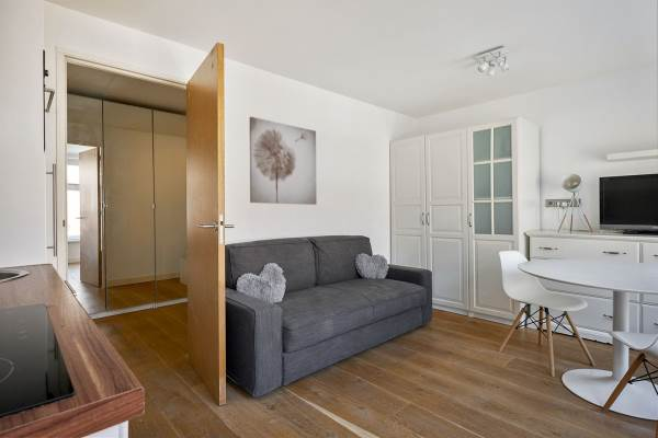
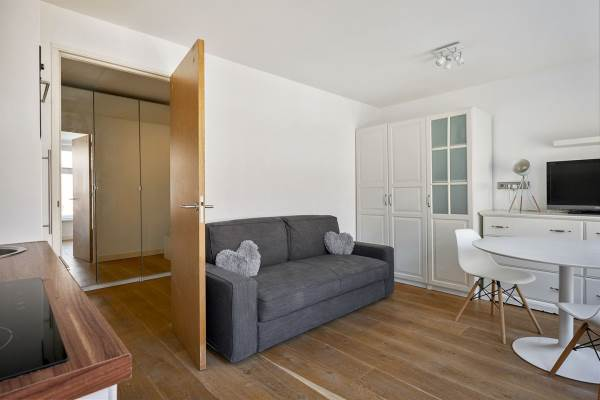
- wall art [249,116,318,206]
